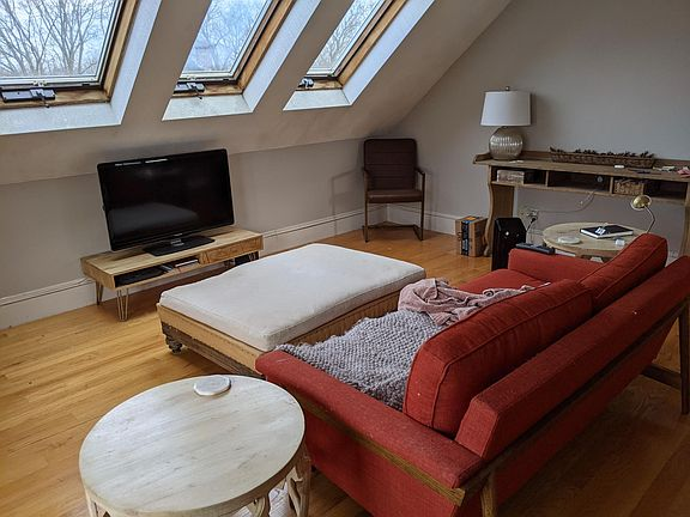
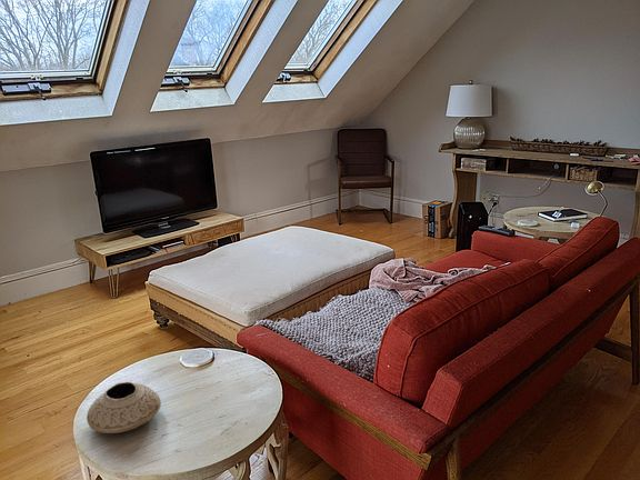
+ ceramic bowl [86,381,162,434]
